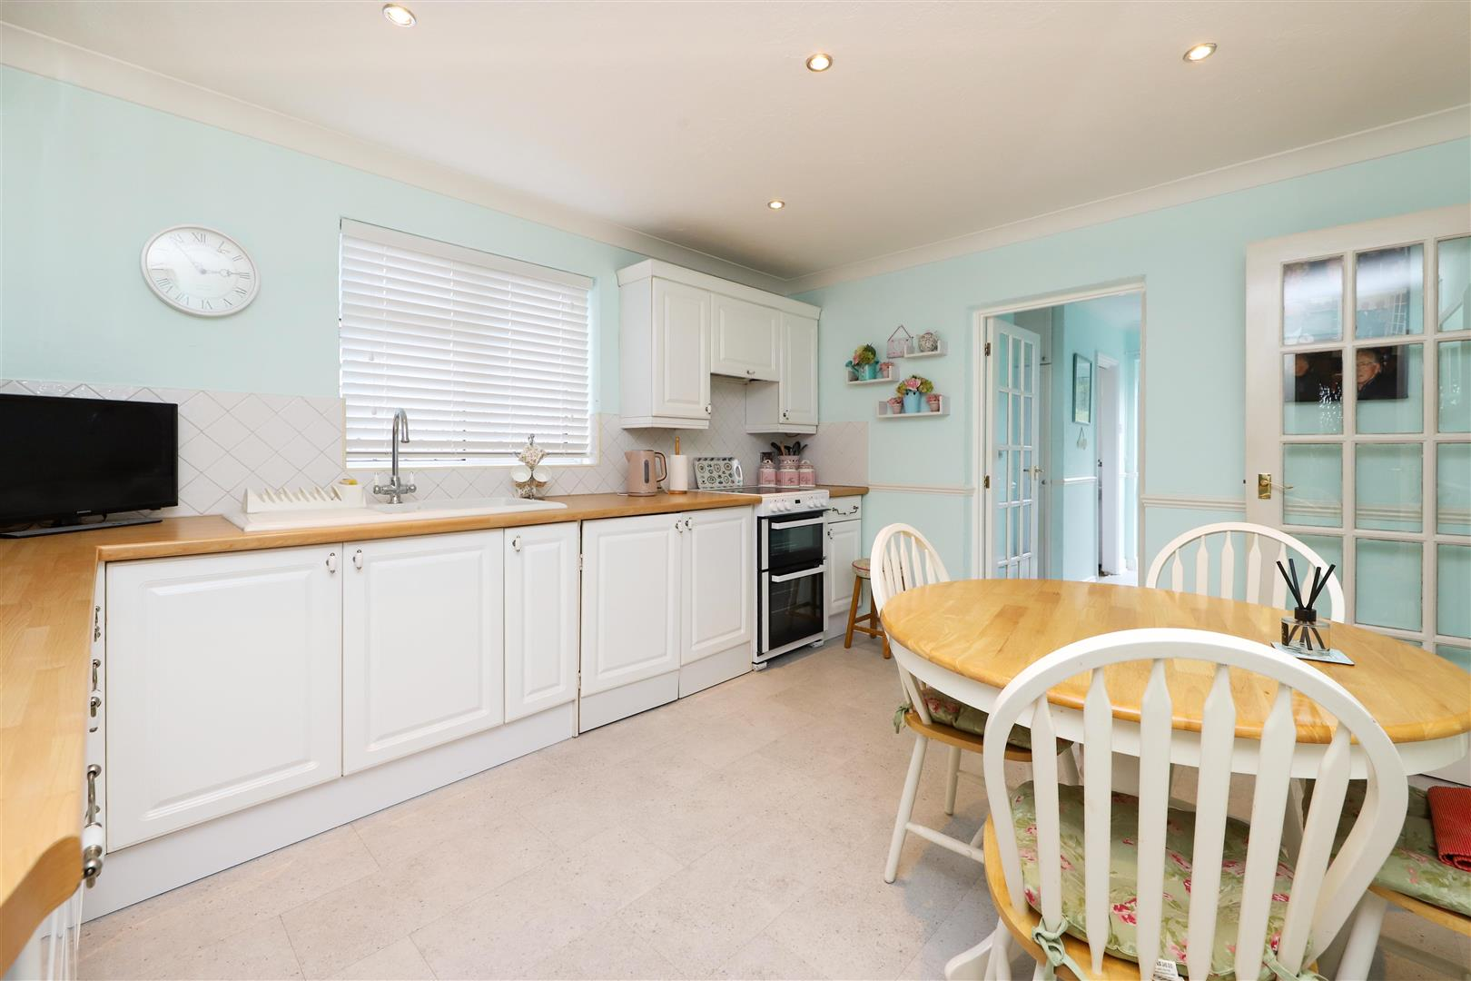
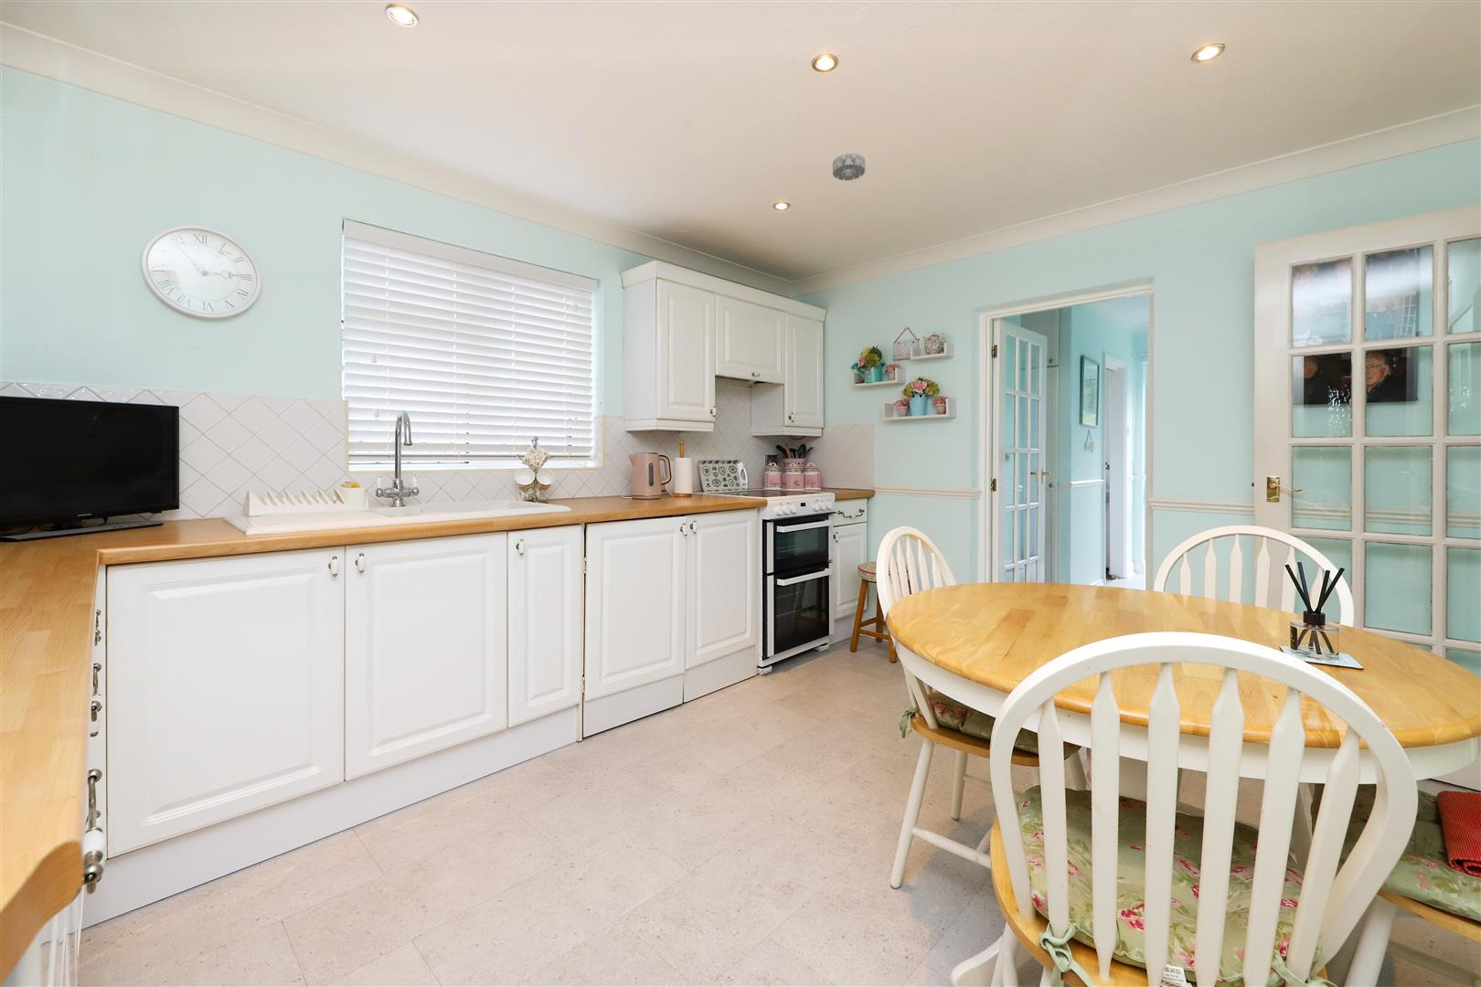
+ smoke detector [832,152,866,181]
